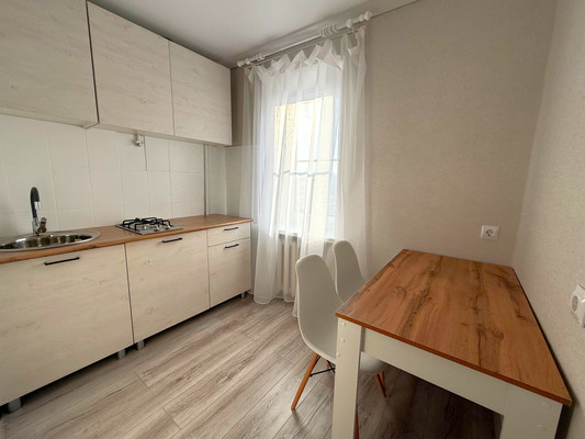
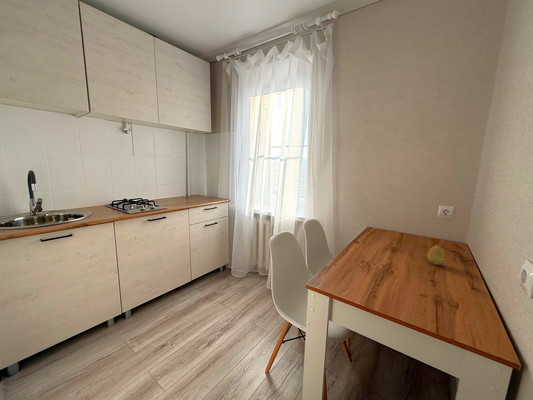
+ fruit [427,242,448,266]
